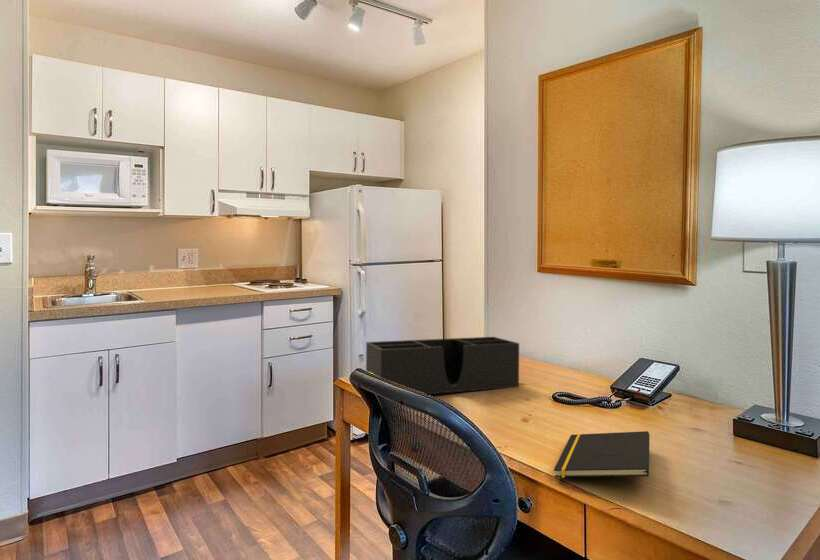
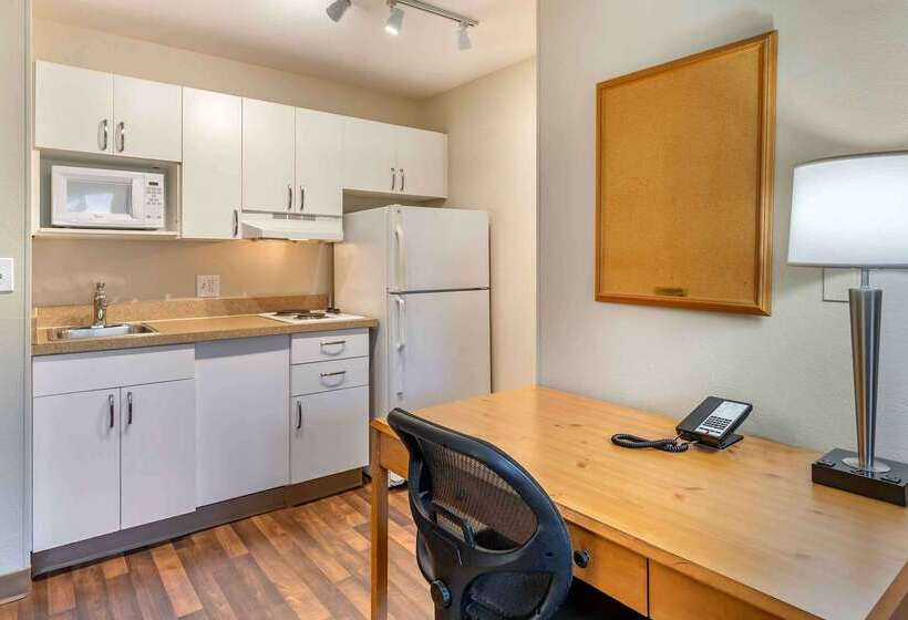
- desk organizer [365,336,520,396]
- notepad [553,430,651,479]
